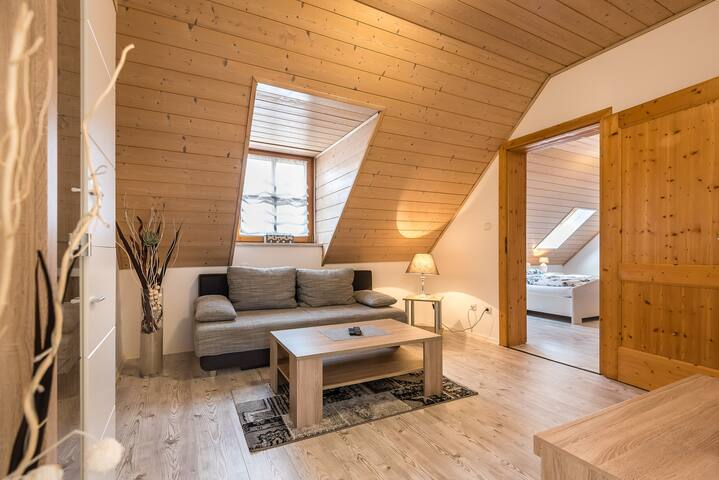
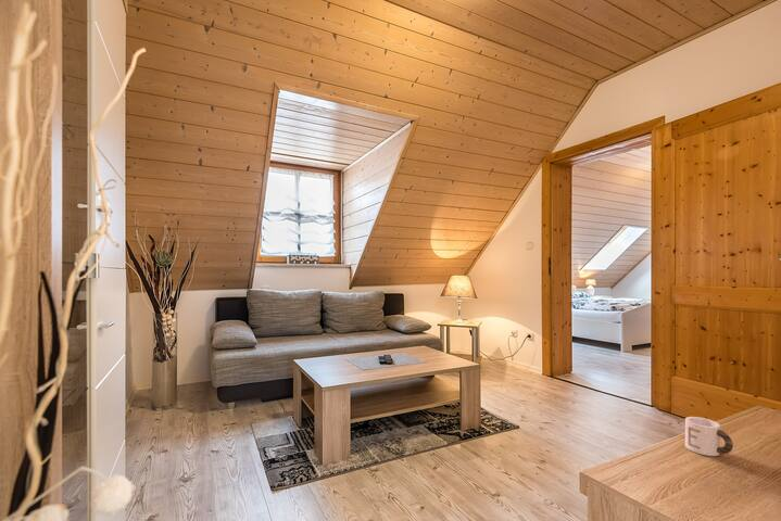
+ mug [684,416,734,457]
